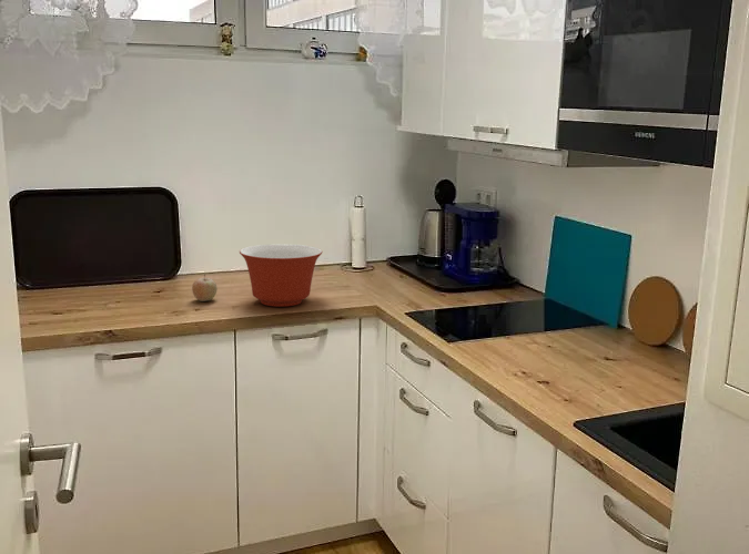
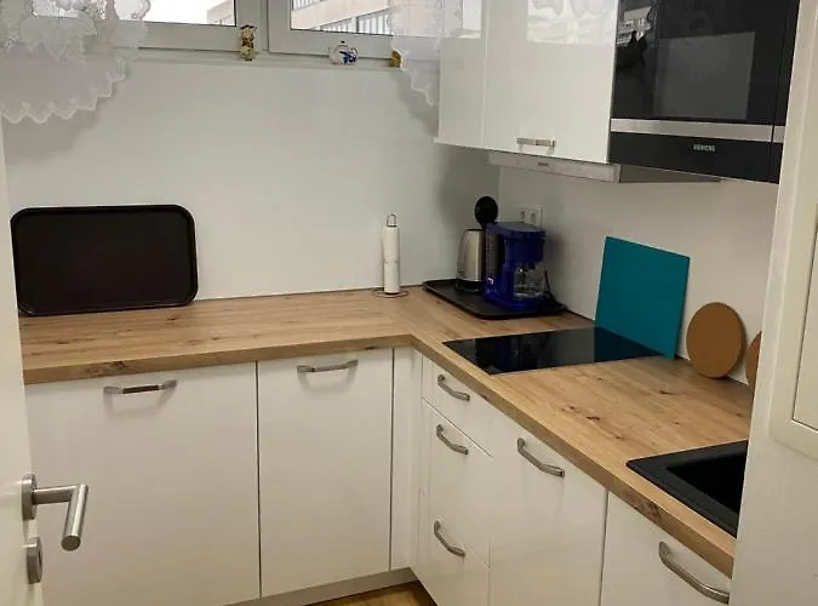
- fruit [191,274,219,302]
- mixing bowl [239,243,324,308]
